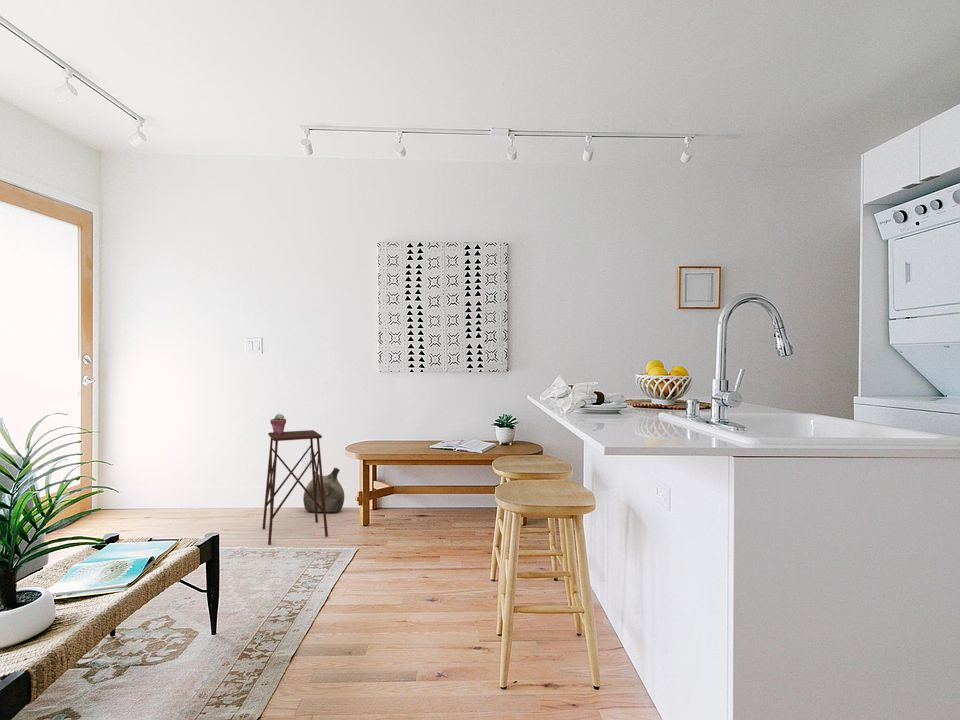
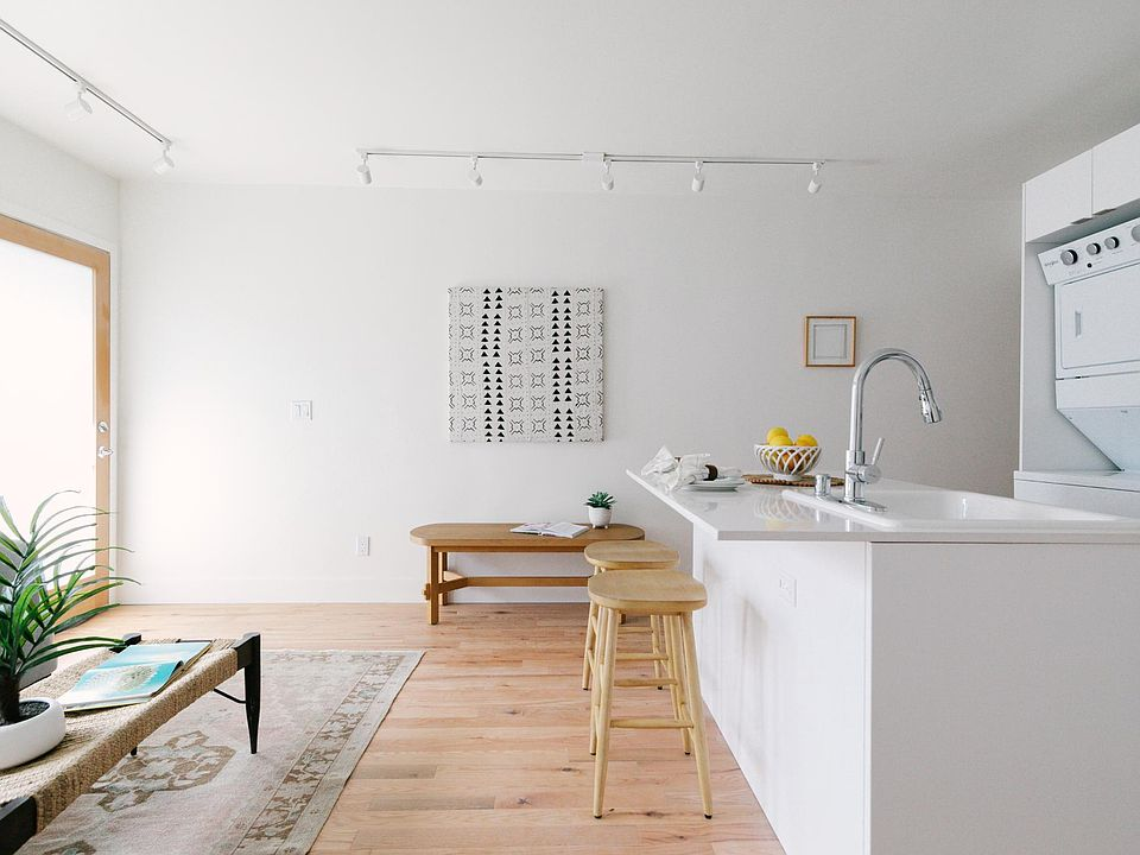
- potted succulent [269,413,287,434]
- ceramic jug [302,467,345,513]
- side table [261,429,329,546]
